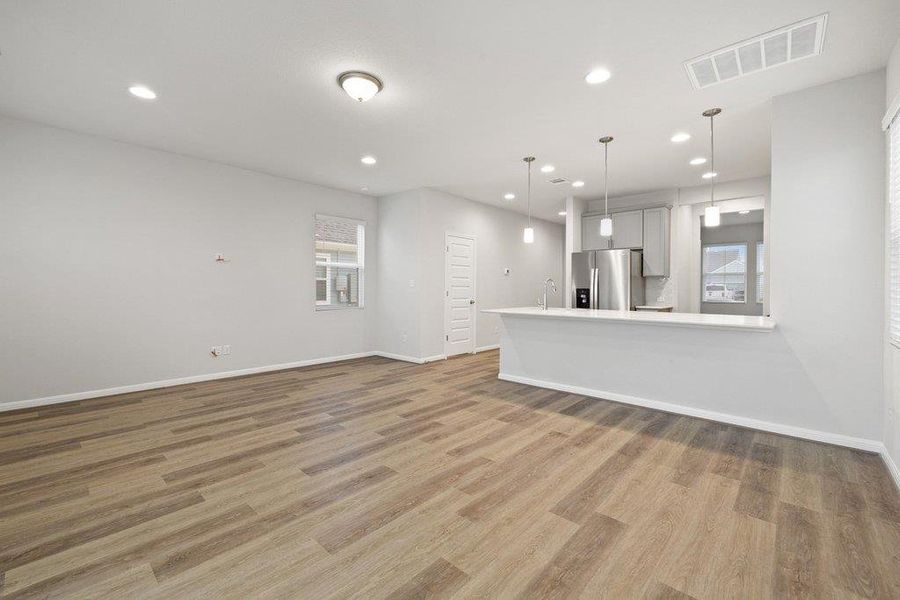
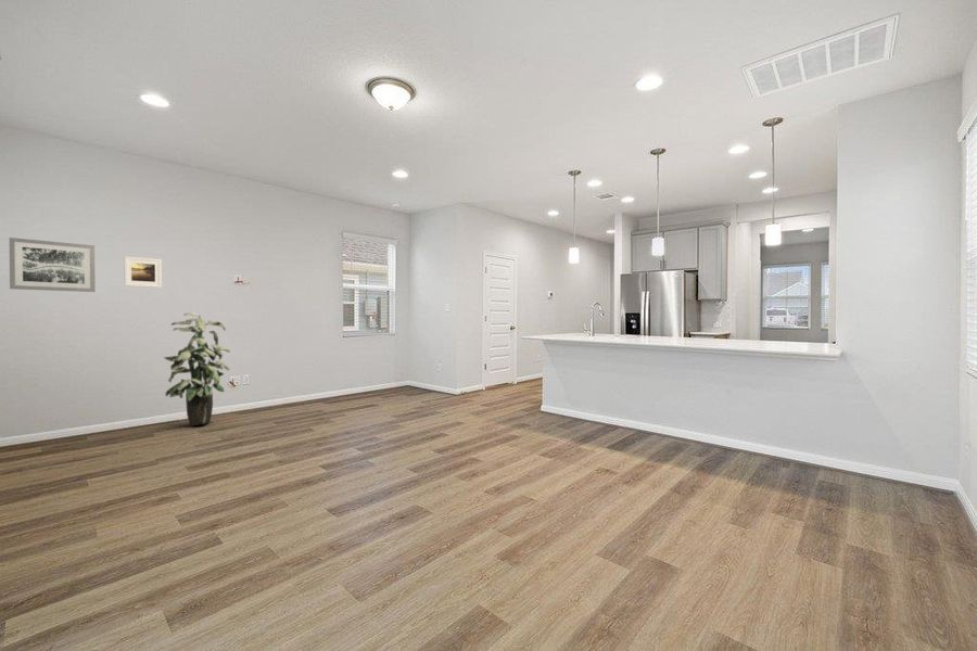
+ indoor plant [163,311,231,426]
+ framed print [123,255,163,289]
+ wall art [9,237,97,293]
